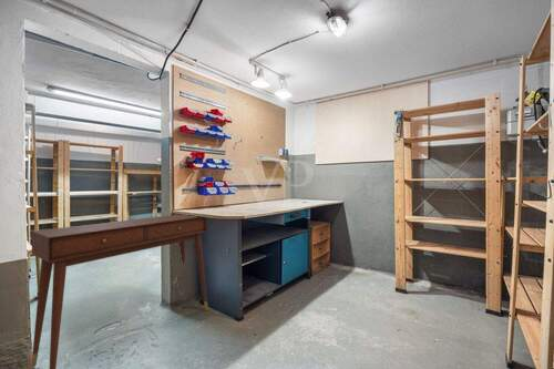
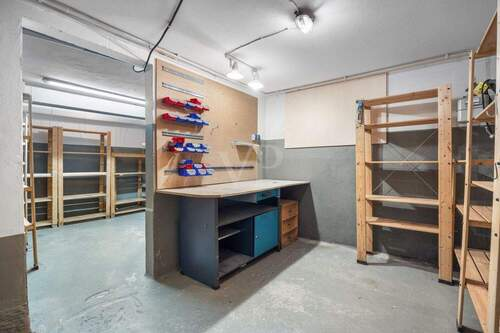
- desk [30,214,209,369]
